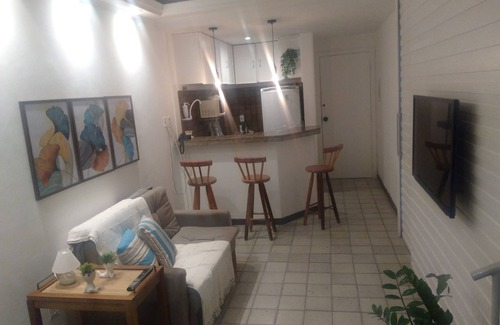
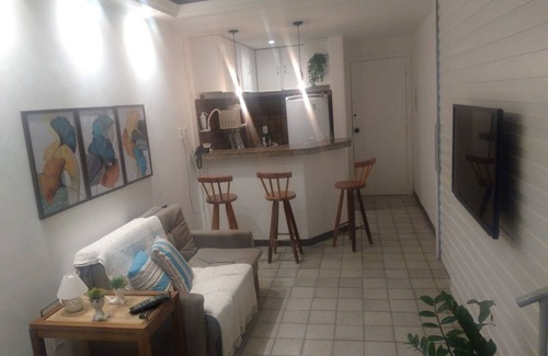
+ remote control [128,292,172,314]
